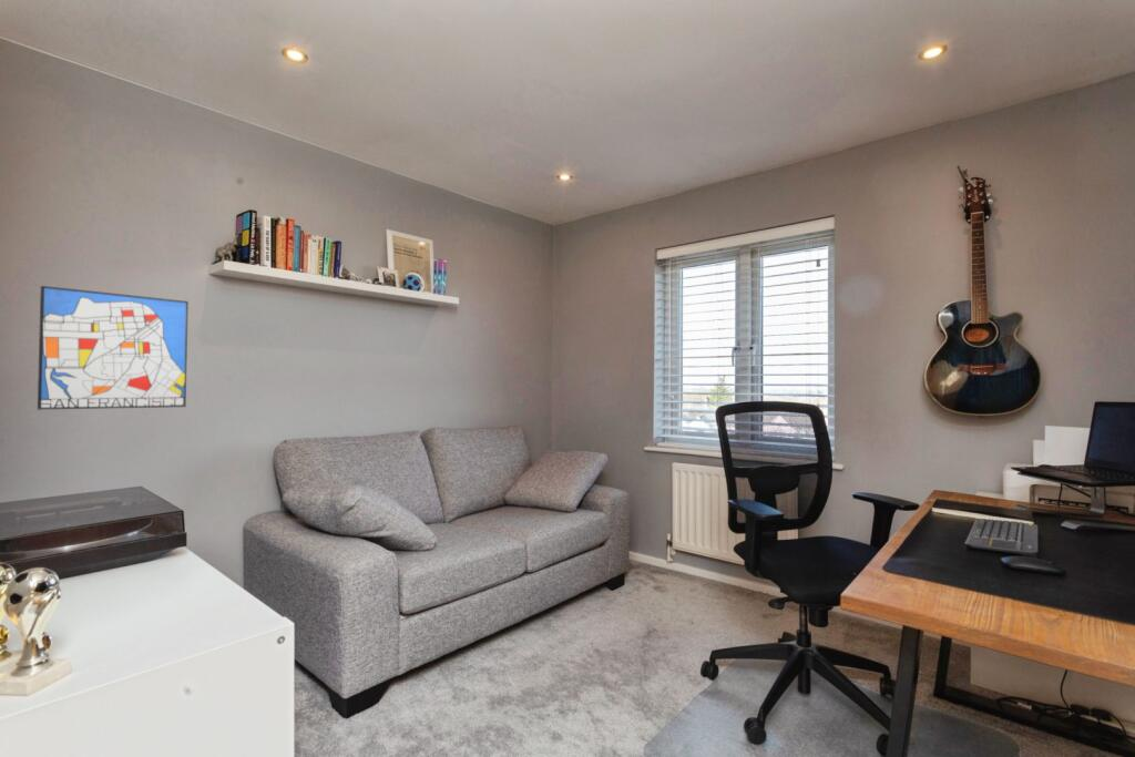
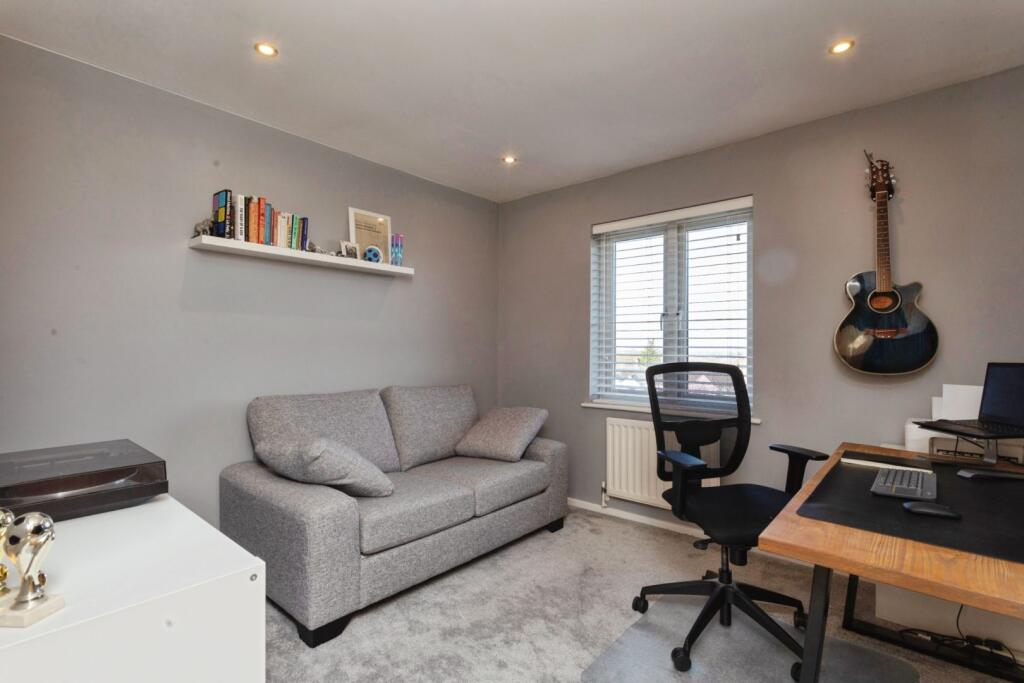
- wall art [37,285,190,410]
